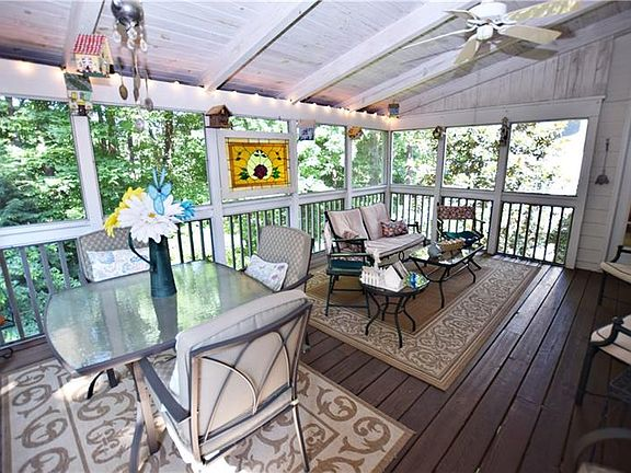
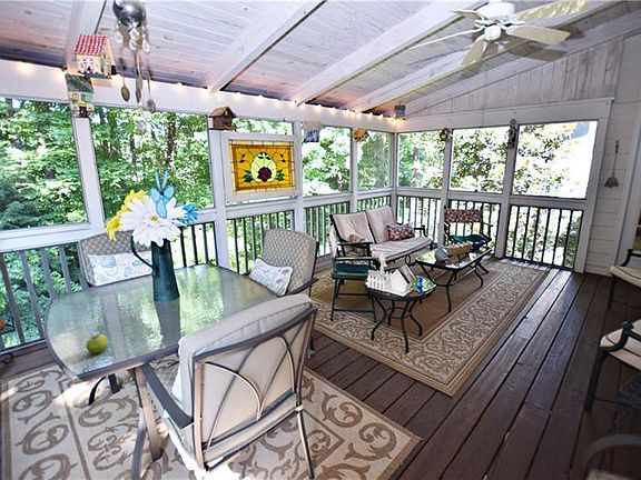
+ fruit [86,333,109,356]
